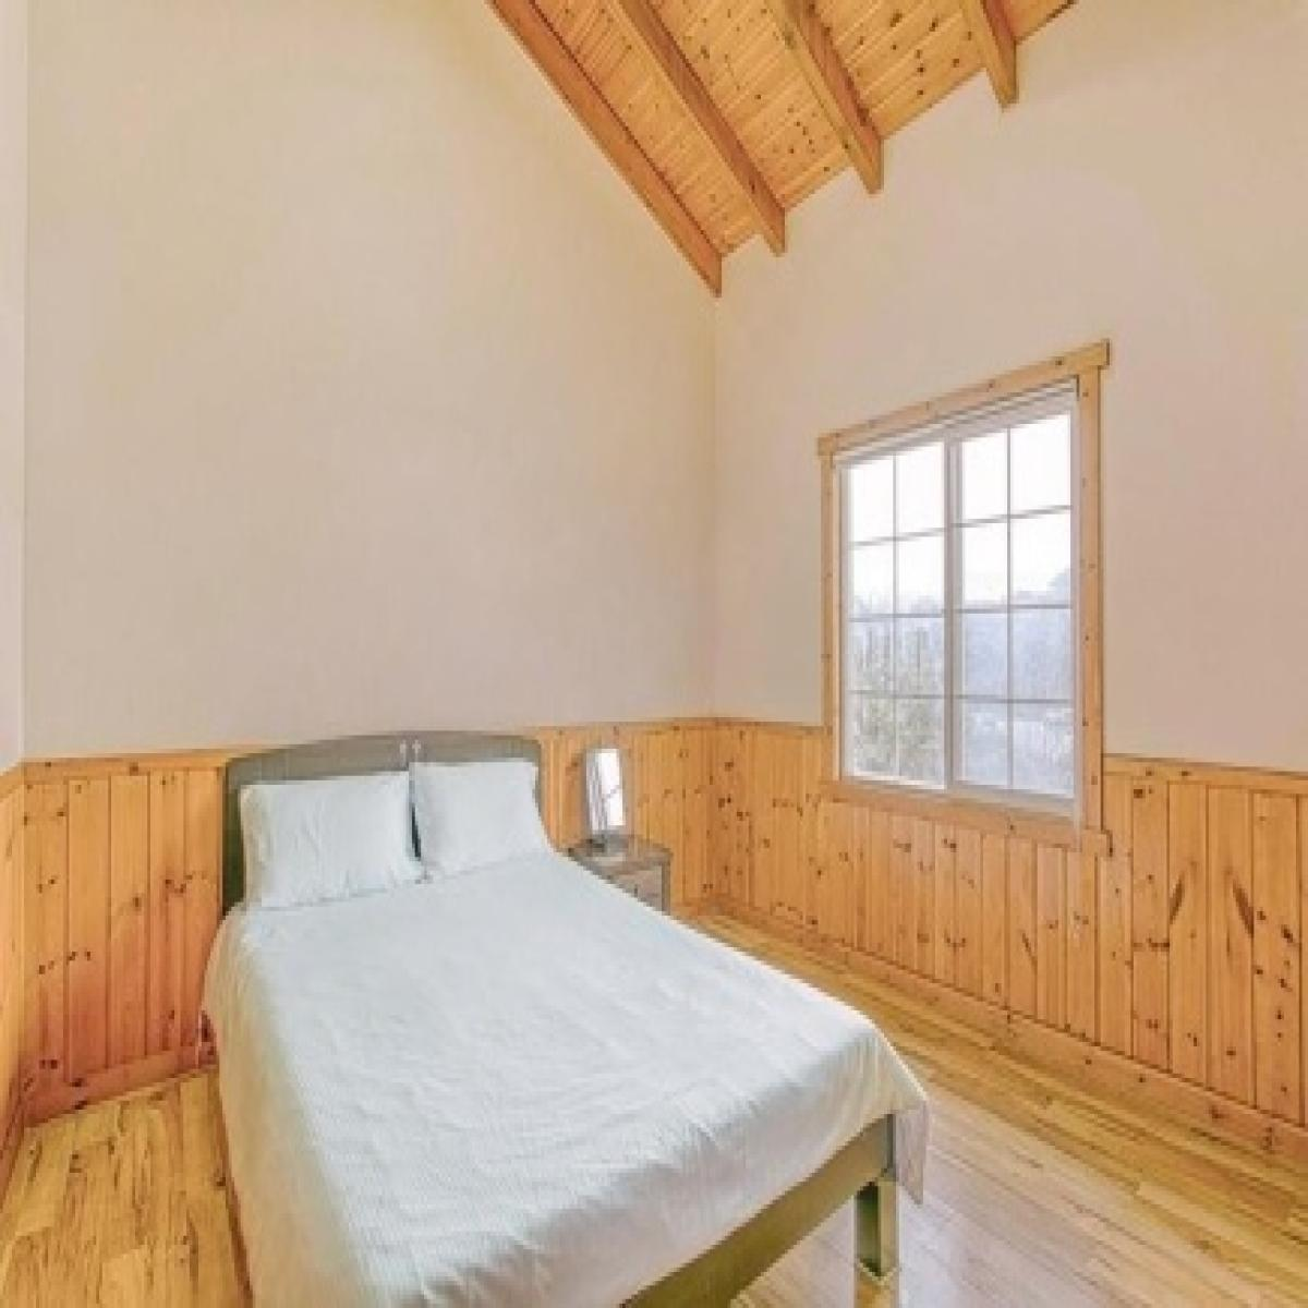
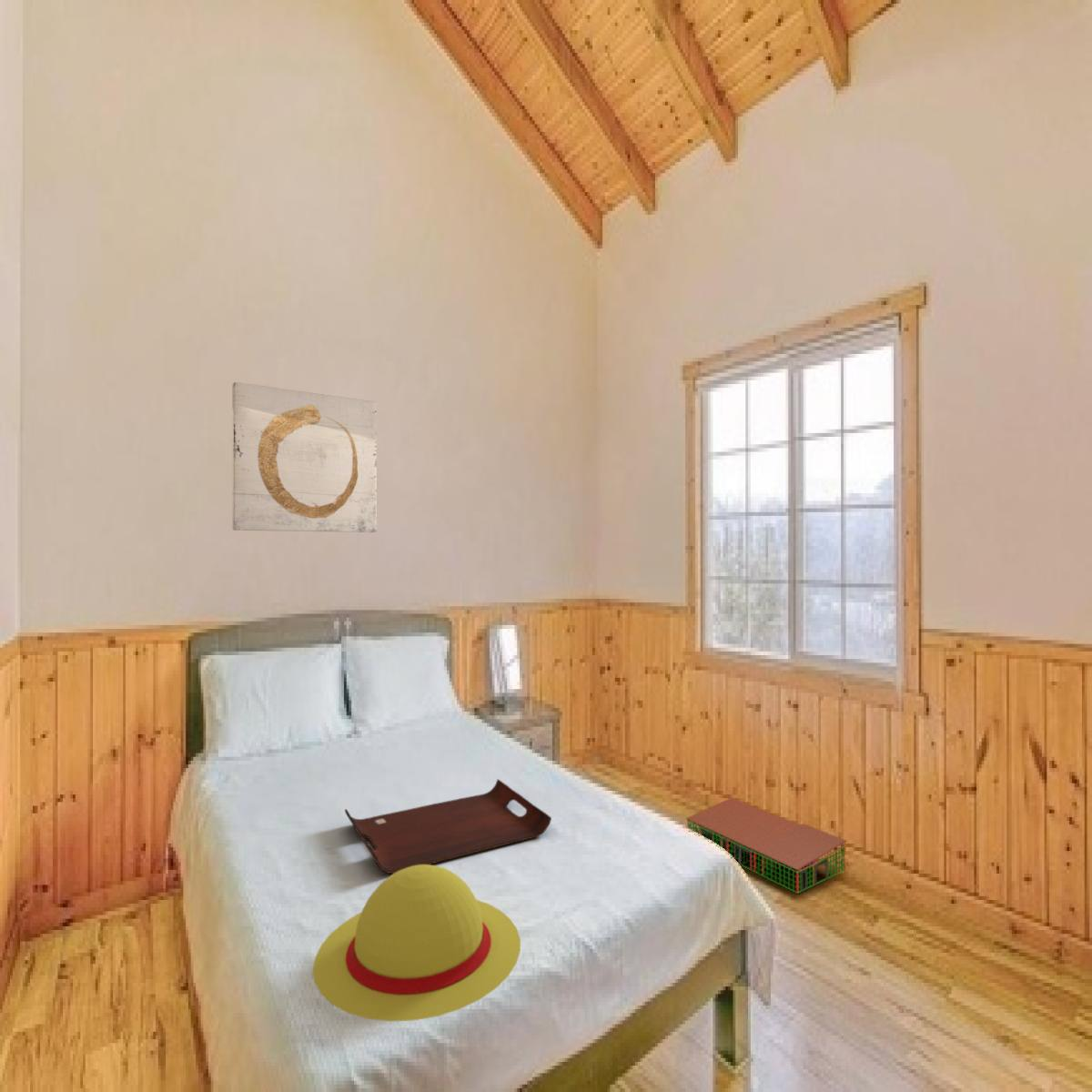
+ storage bin [685,797,847,895]
+ straw hat [312,864,521,1022]
+ serving tray [344,778,552,875]
+ wall art [231,381,378,533]
